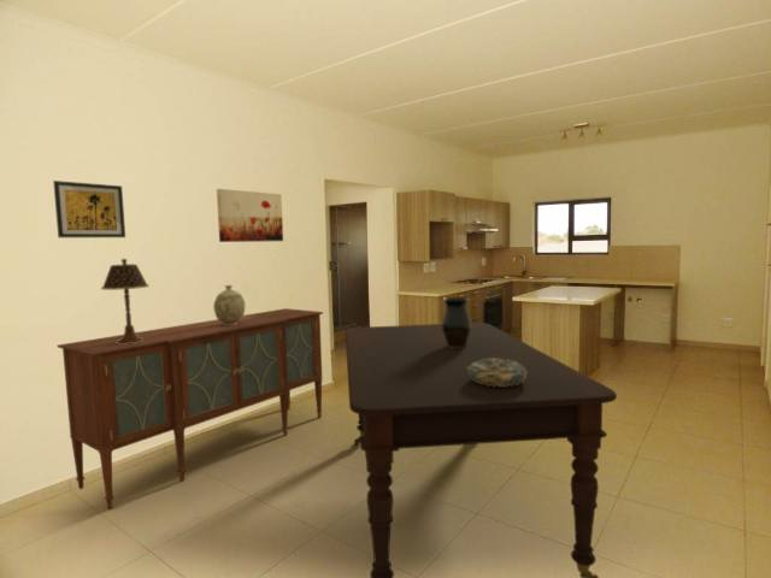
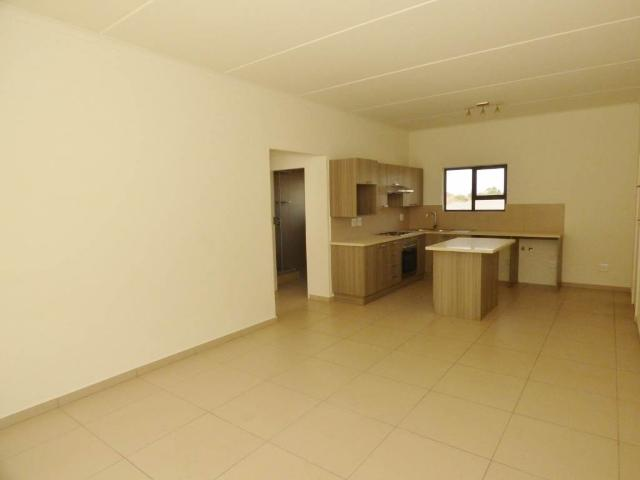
- decorative vase [212,284,247,325]
- wall art [216,188,284,243]
- dining table [345,322,618,578]
- wall art [52,179,126,238]
- table lamp [100,258,151,344]
- sideboard [57,307,324,511]
- vase [441,296,472,348]
- decorative bowl [467,359,526,387]
